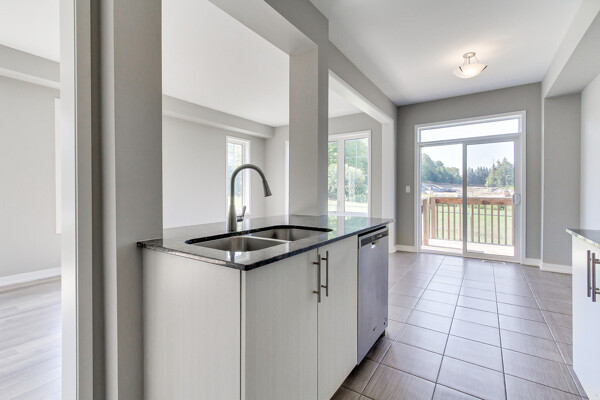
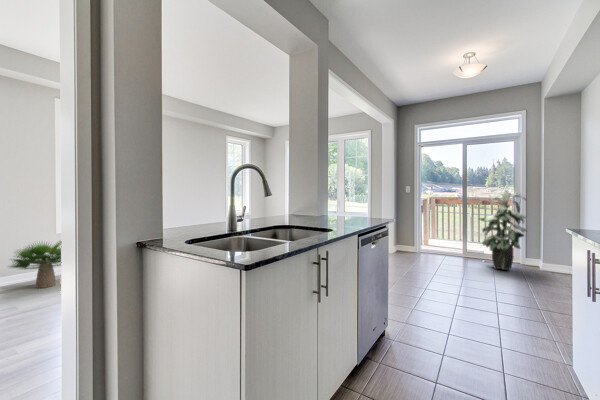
+ potted plant [7,240,62,289]
+ indoor plant [477,187,528,271]
